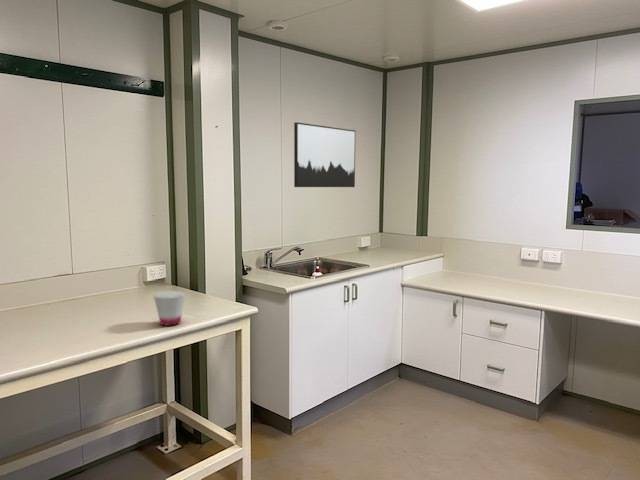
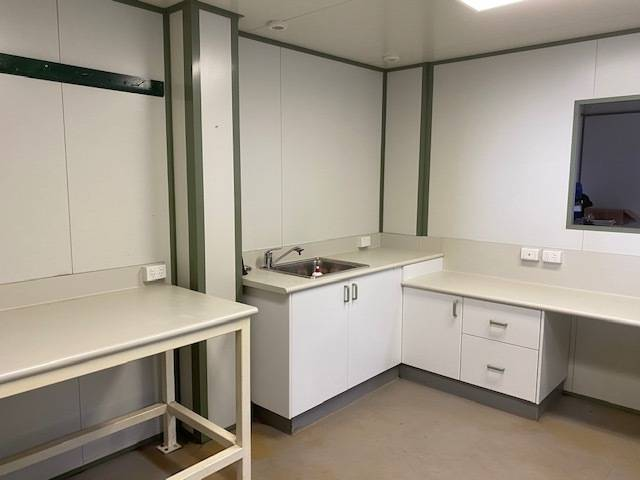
- cup [153,290,186,327]
- wall art [293,121,357,188]
